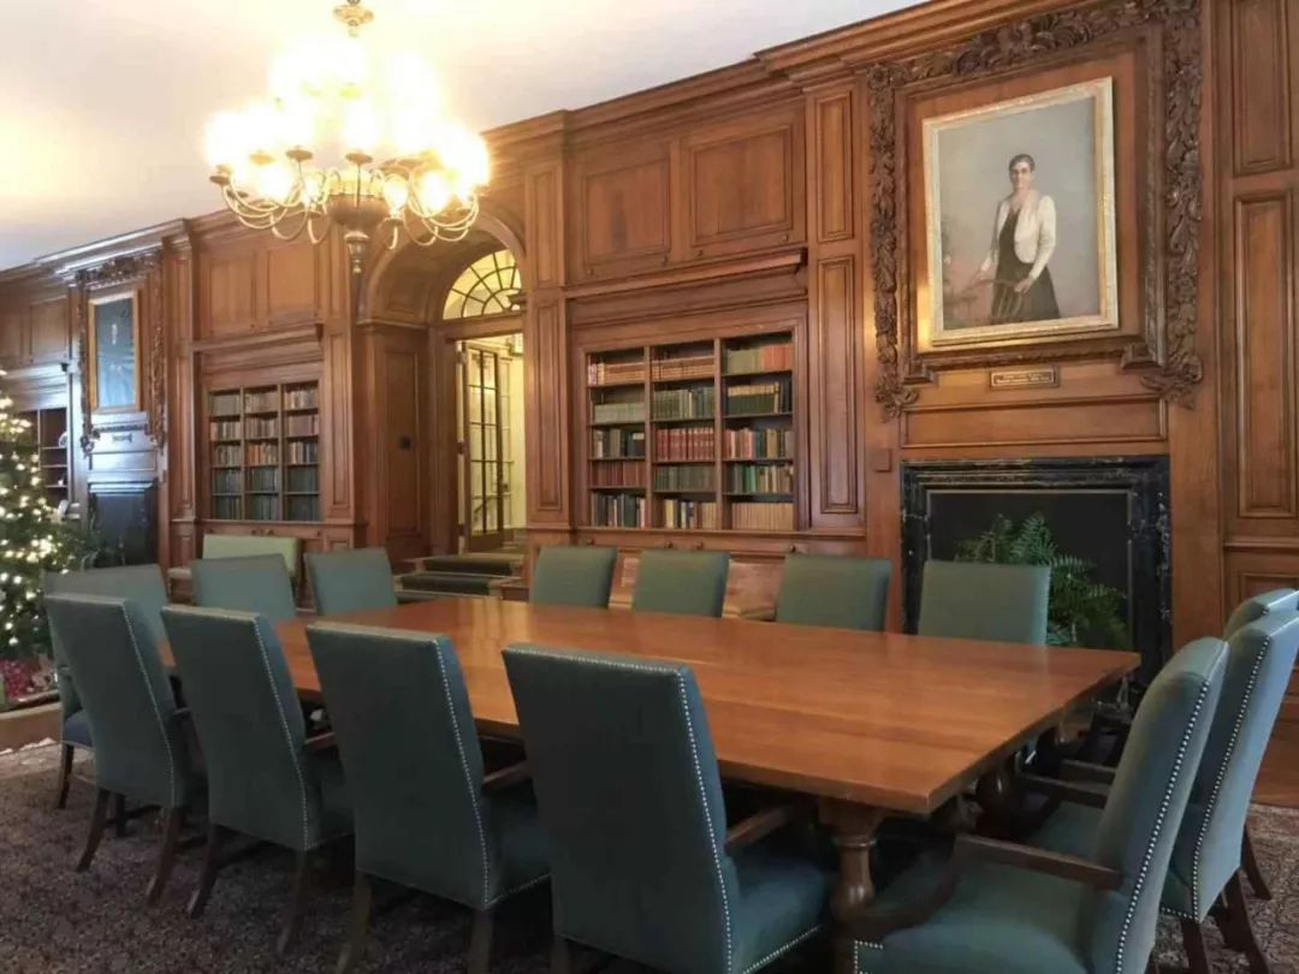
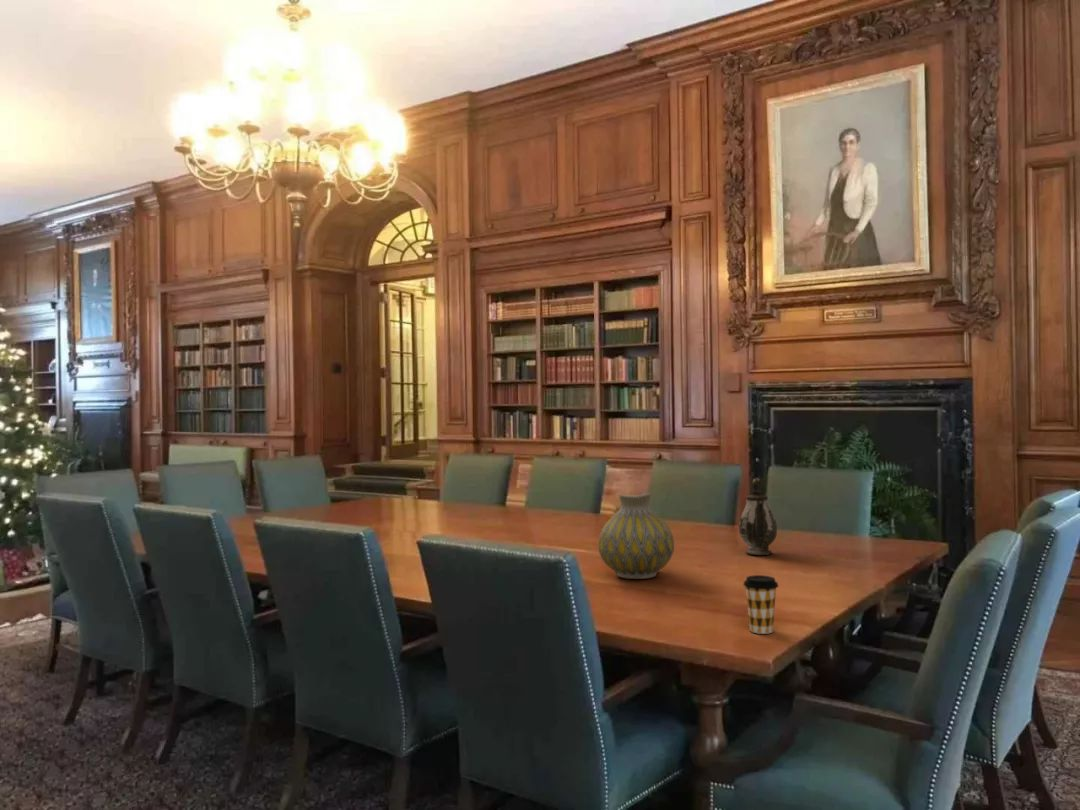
+ pitcher [597,492,675,580]
+ teapot [738,477,778,556]
+ coffee cup [742,574,779,635]
